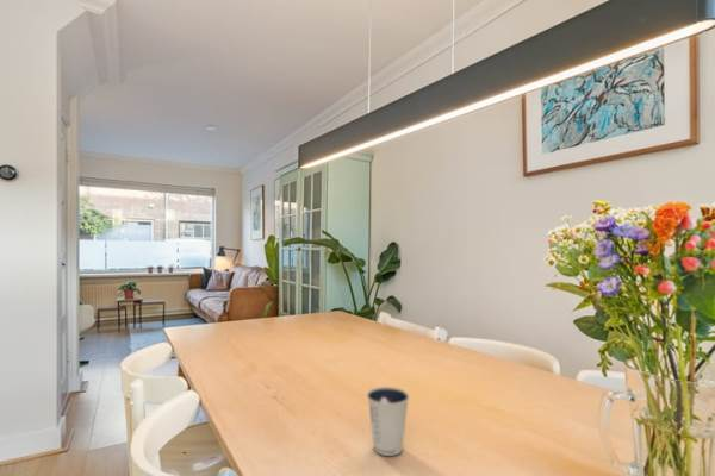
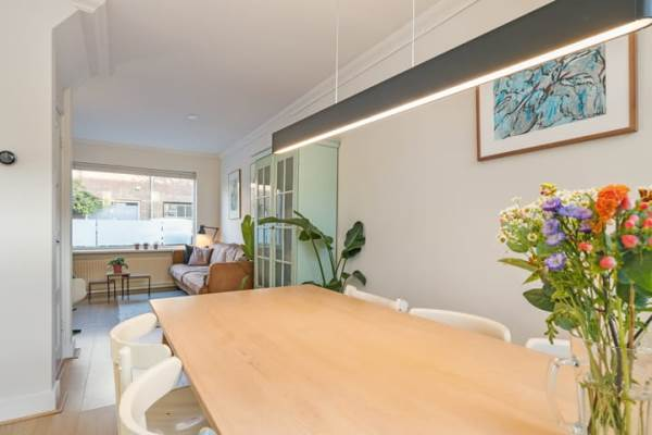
- dixie cup [366,386,410,457]
